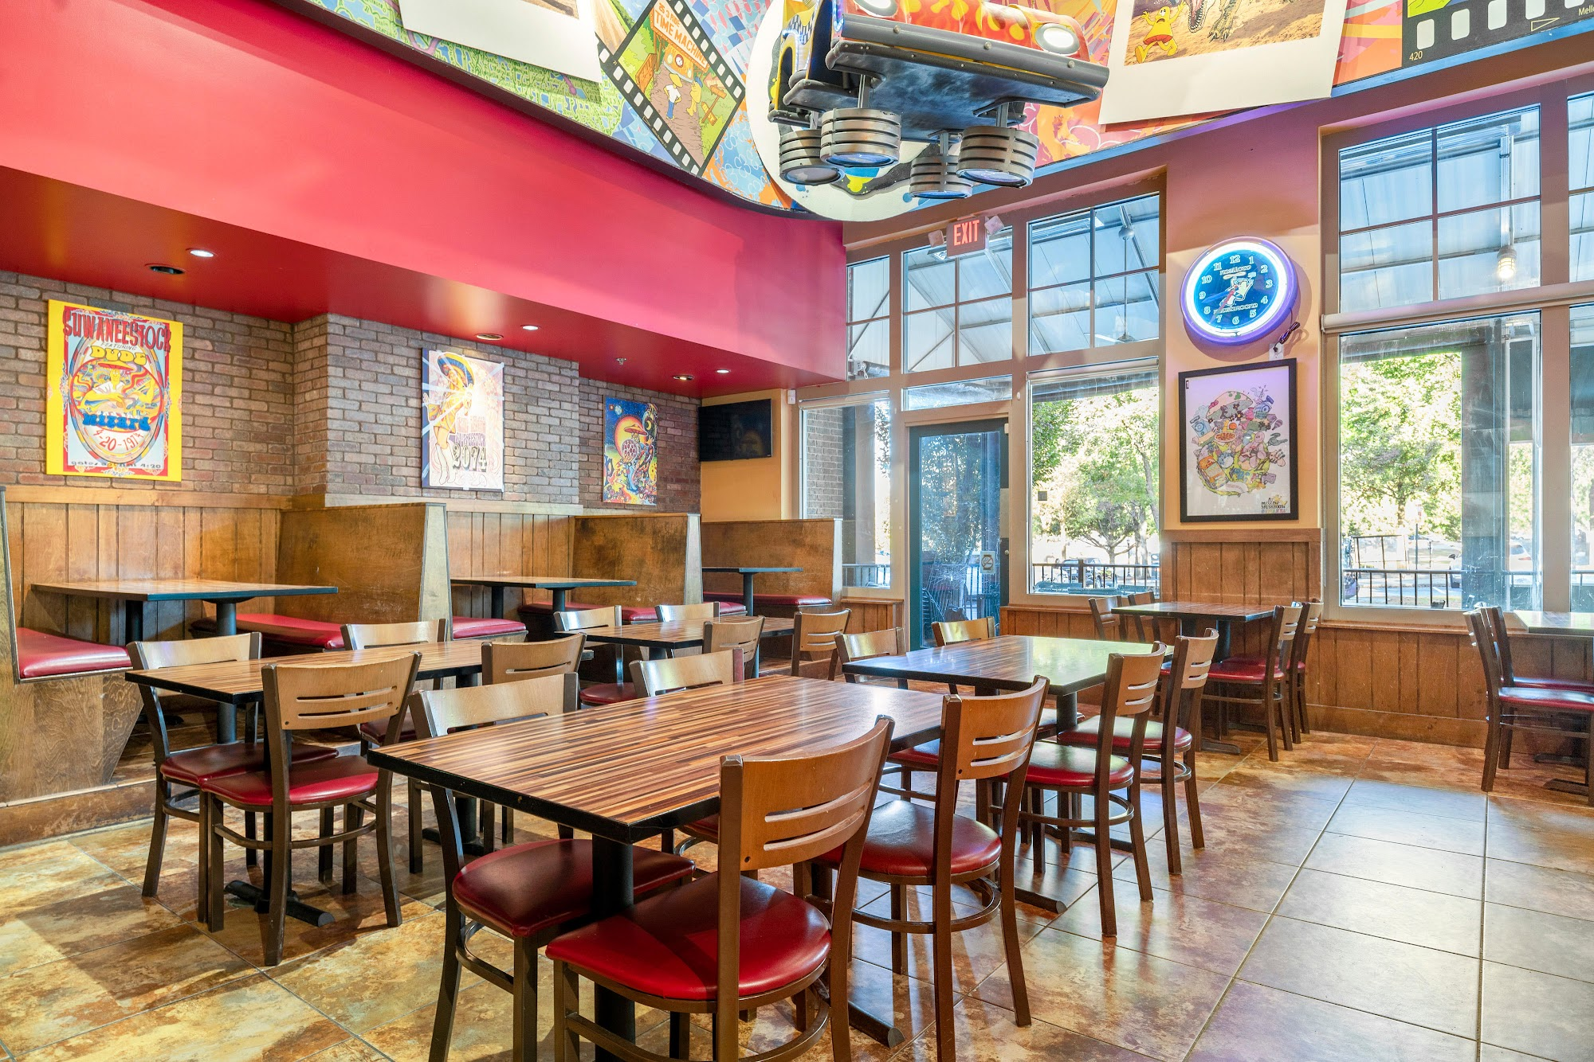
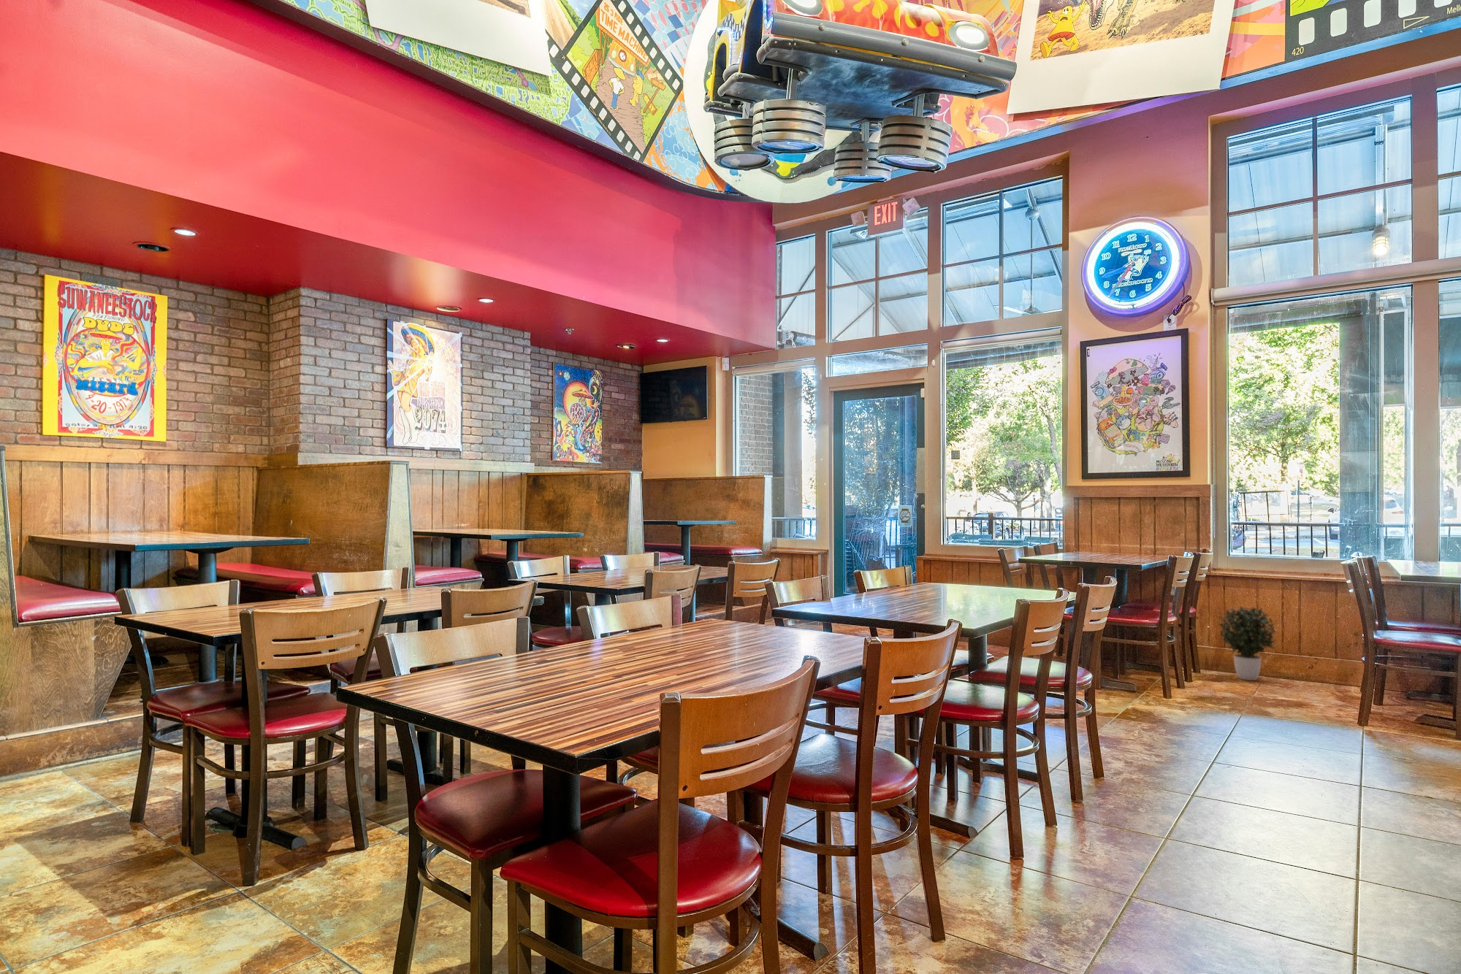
+ potted plant [1218,605,1278,682]
